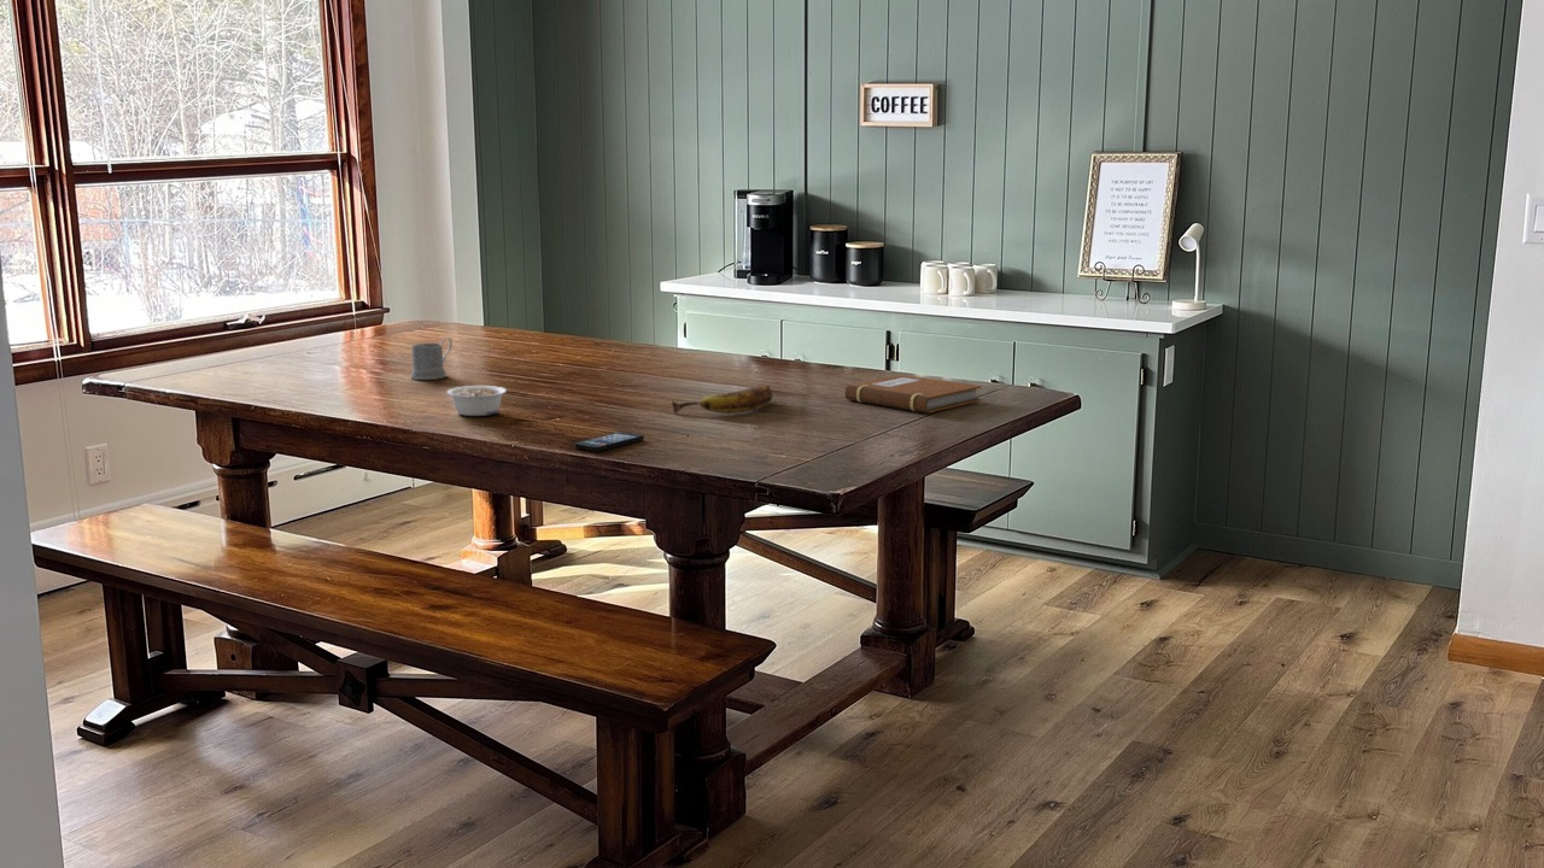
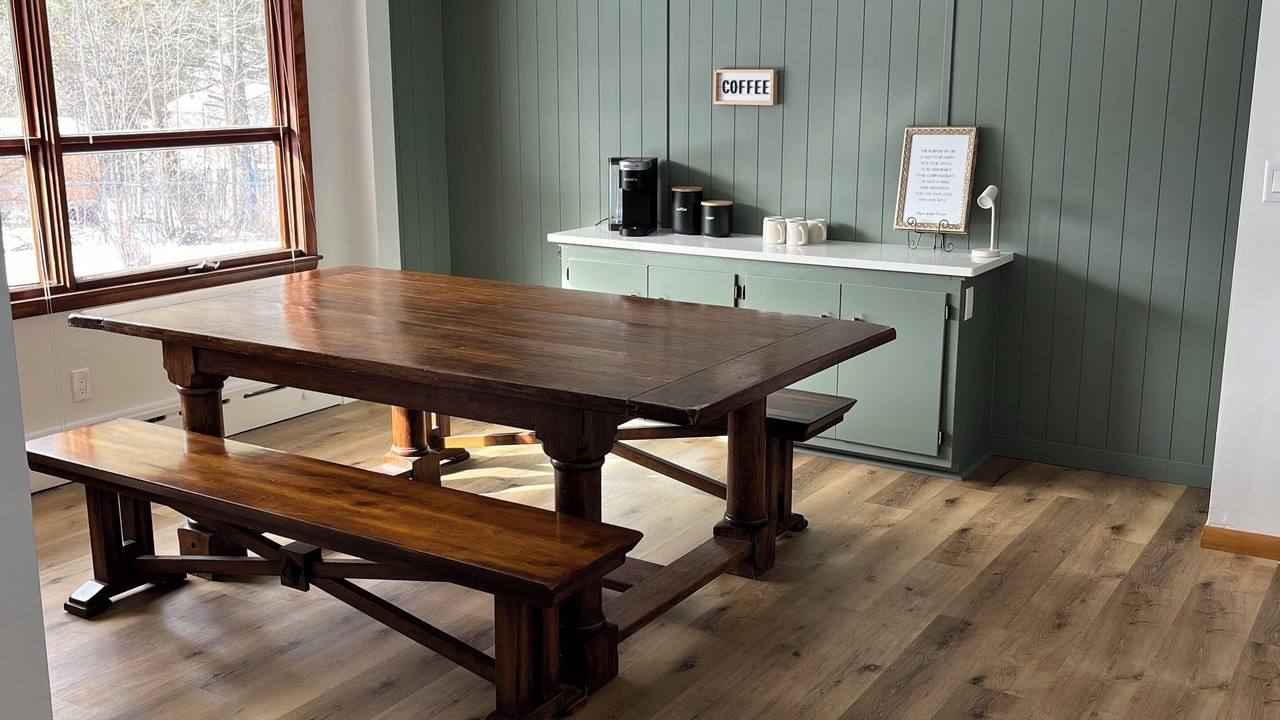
- legume [446,385,508,417]
- smartphone [573,430,645,452]
- mug [410,336,454,381]
- banana [671,382,773,415]
- notebook [844,374,982,414]
